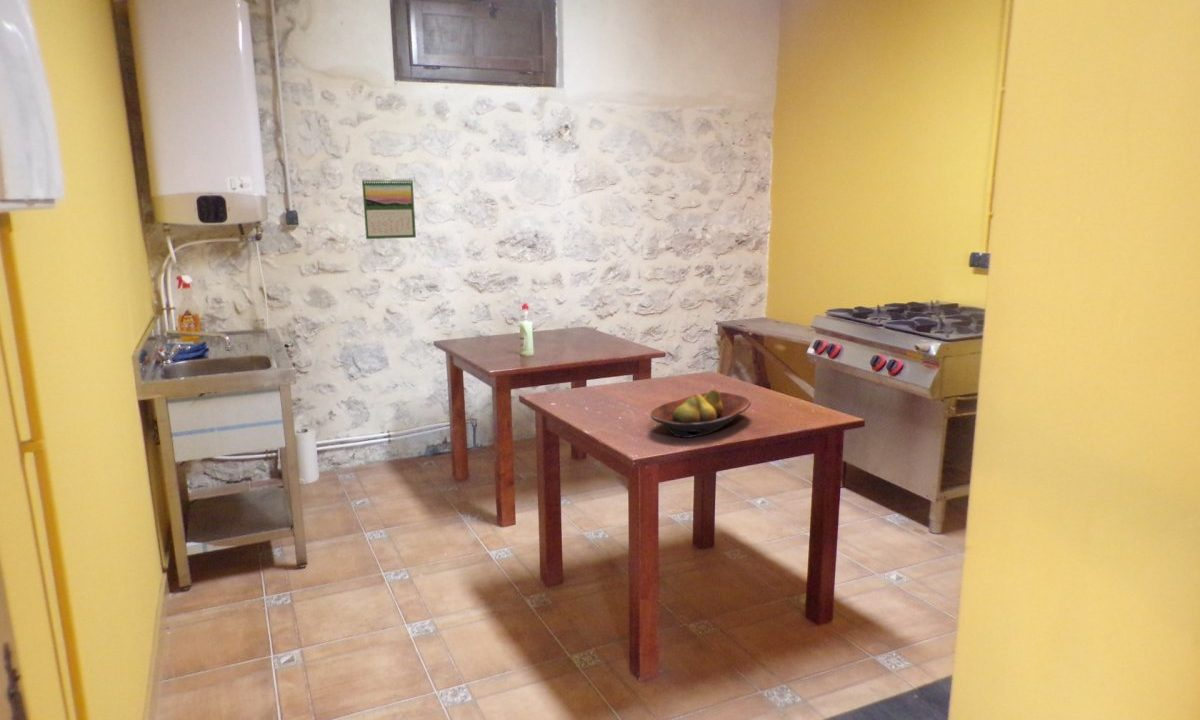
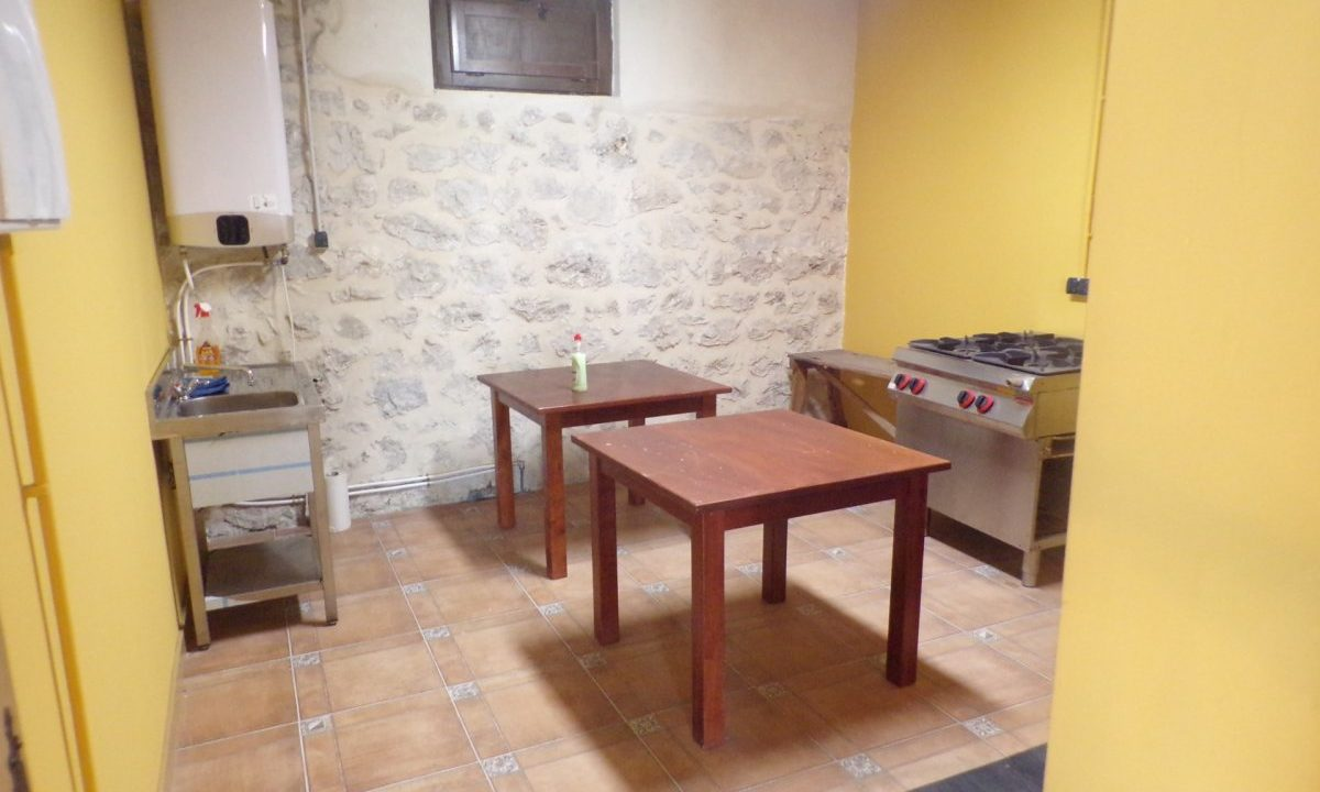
- fruit bowl [649,388,752,439]
- calendar [361,177,417,240]
